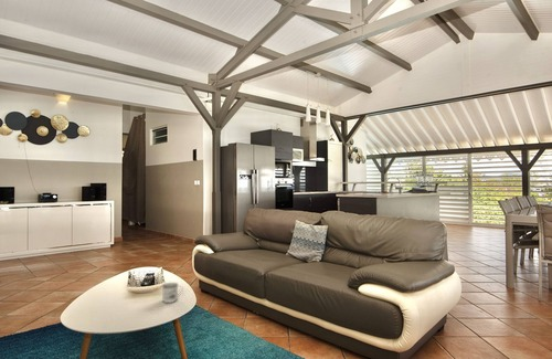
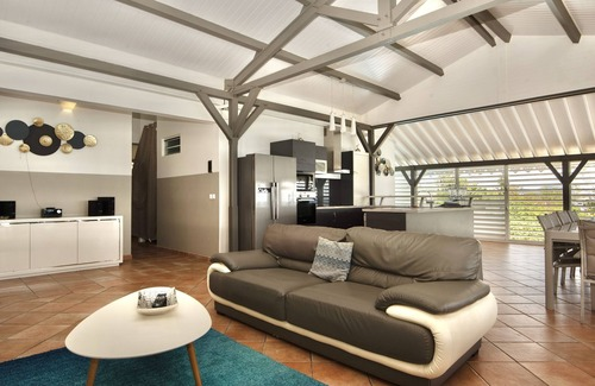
- mug [161,282,184,304]
